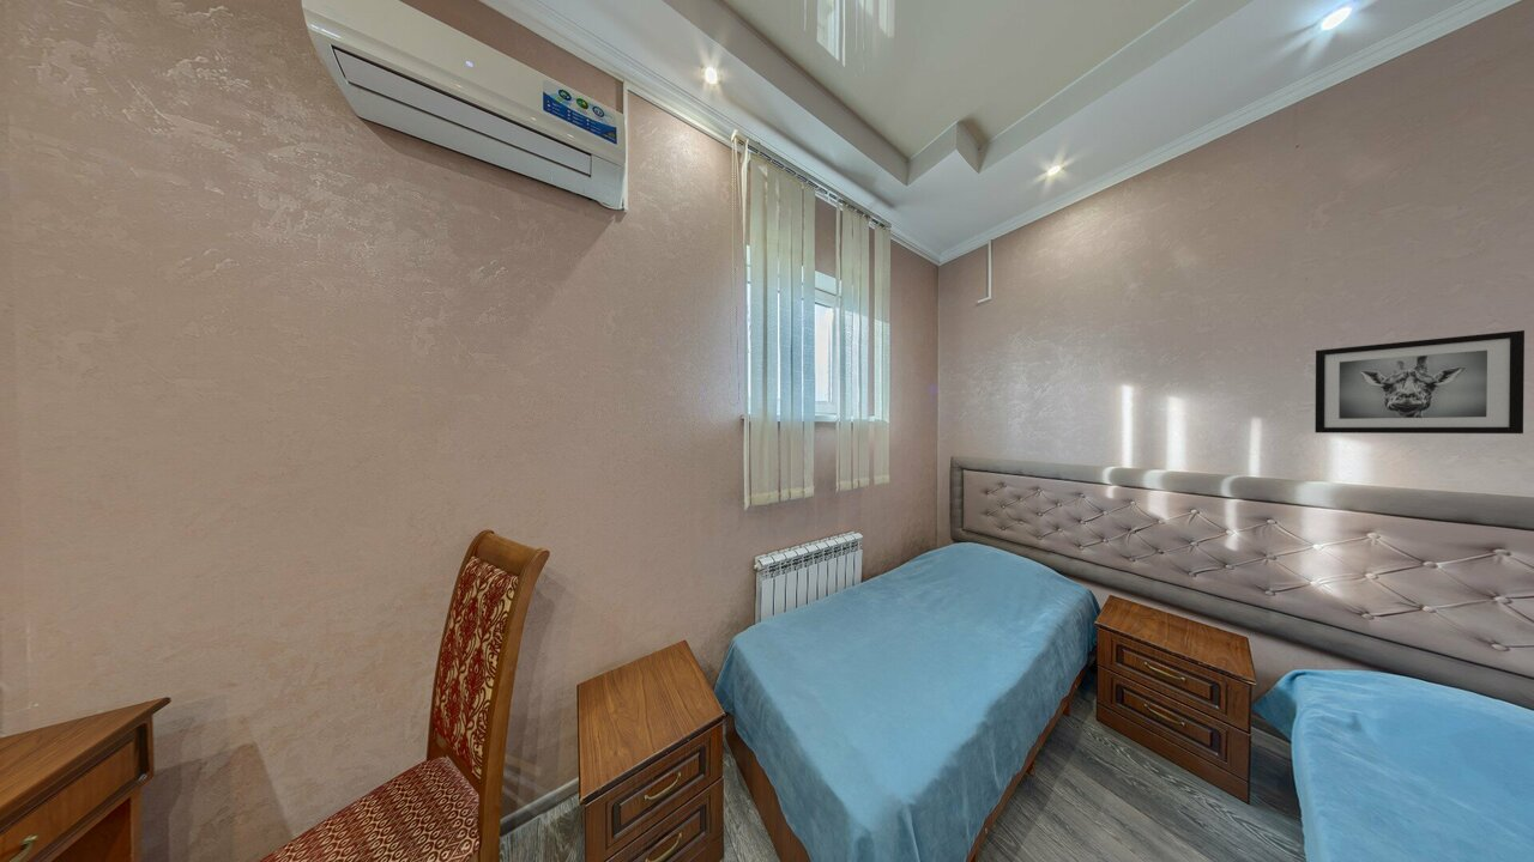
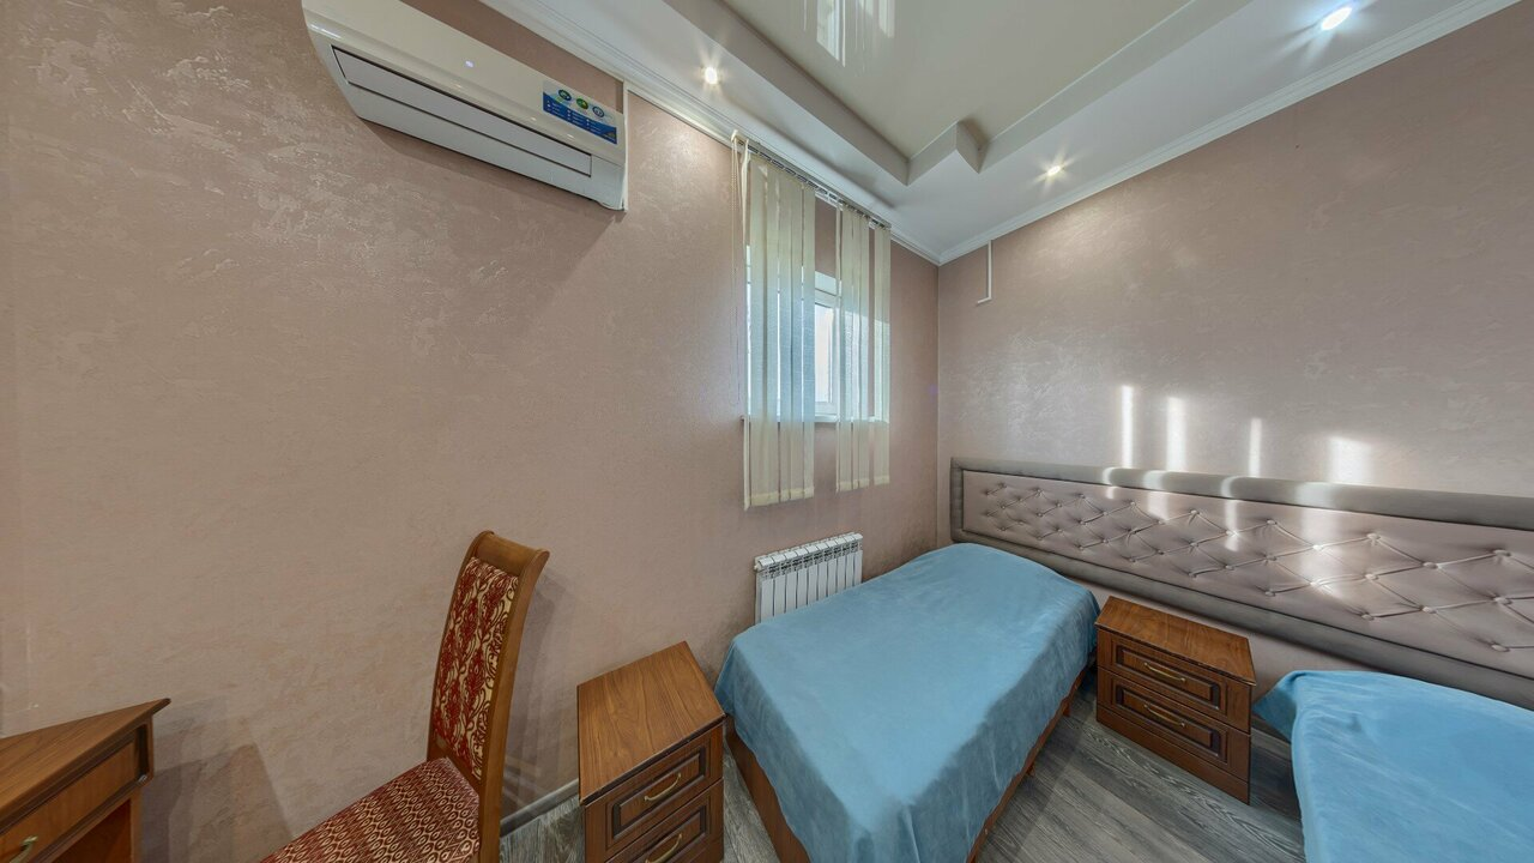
- wall art [1313,329,1526,435]
